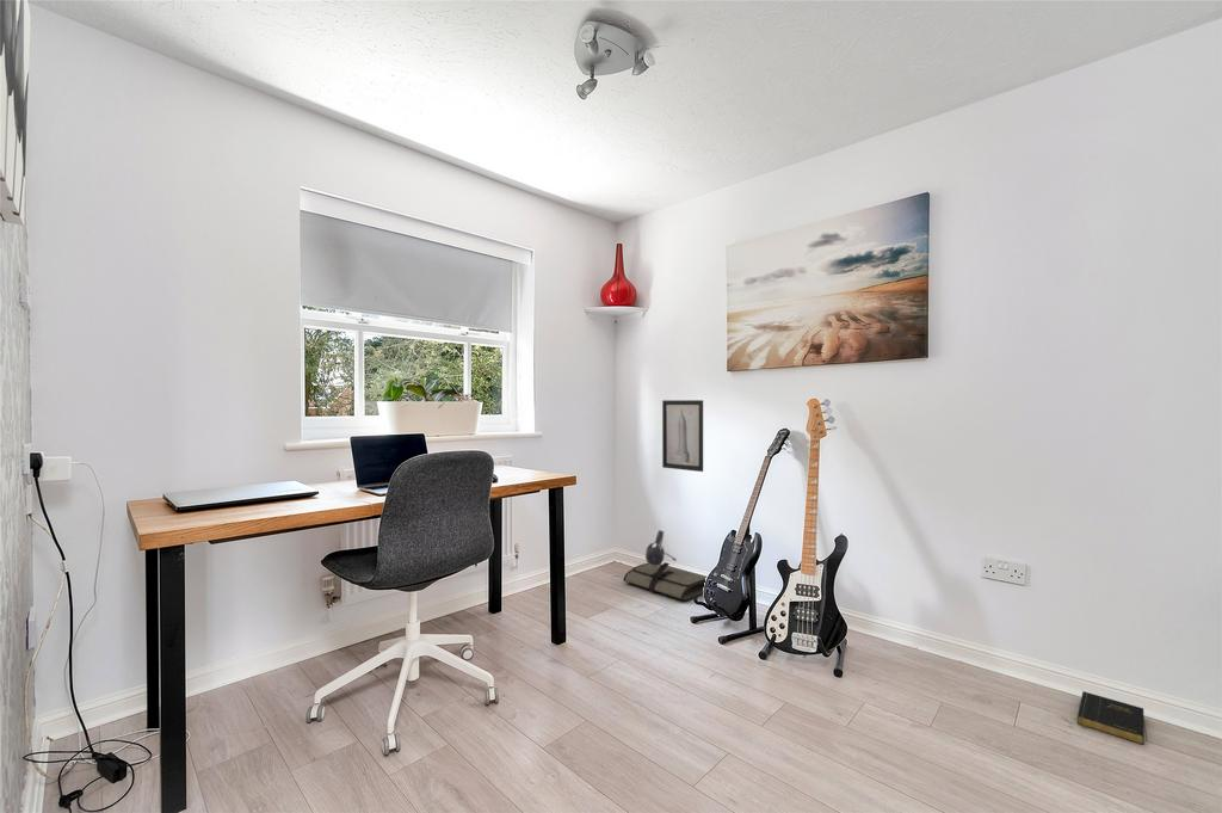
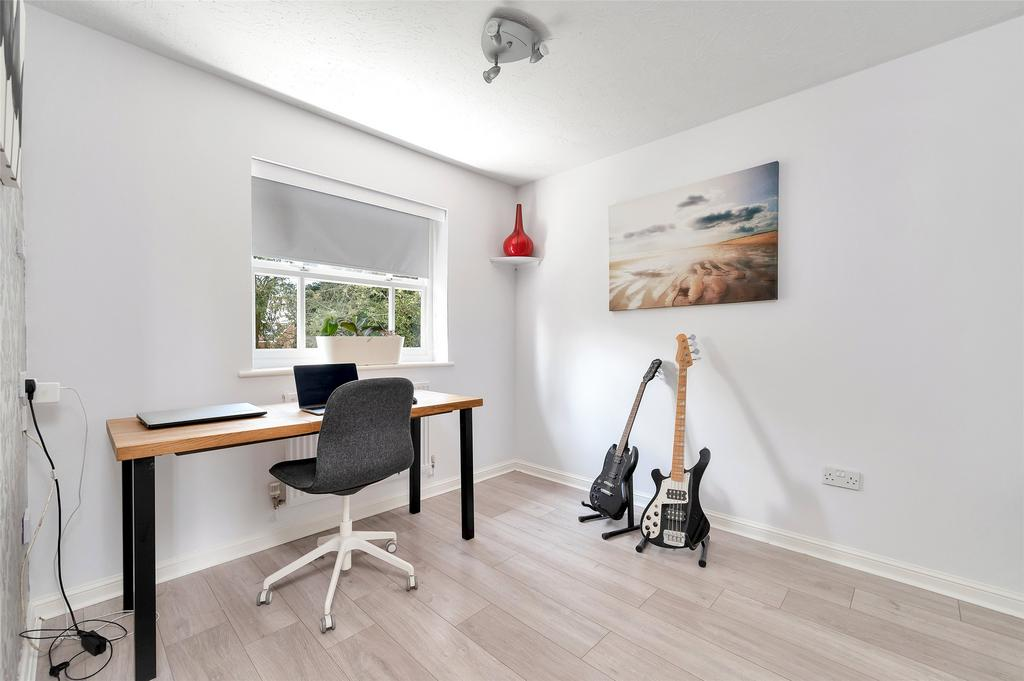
- headset [644,529,678,566]
- wall art [661,399,704,473]
- book [1076,690,1144,745]
- tool roll [622,561,708,602]
